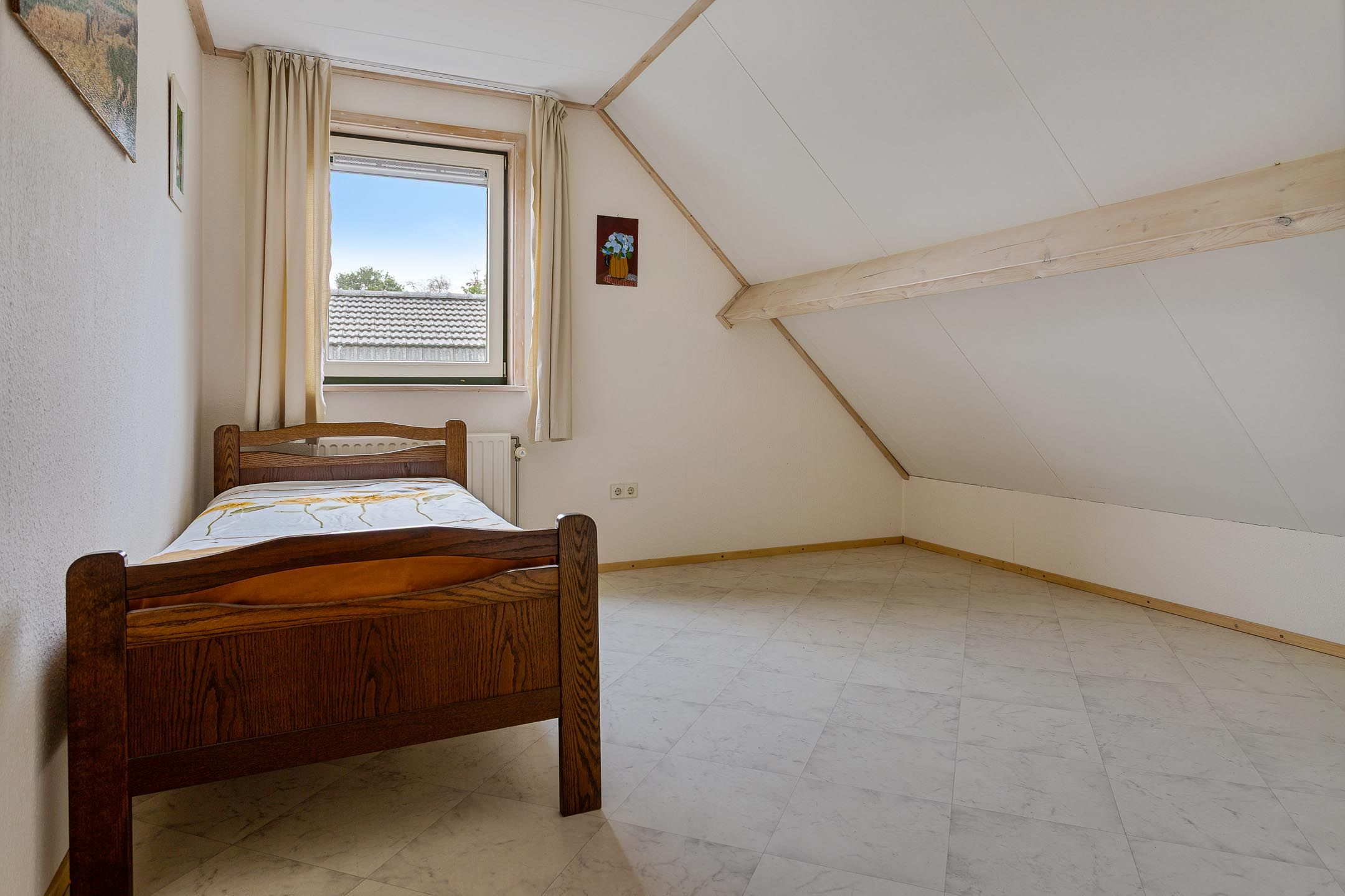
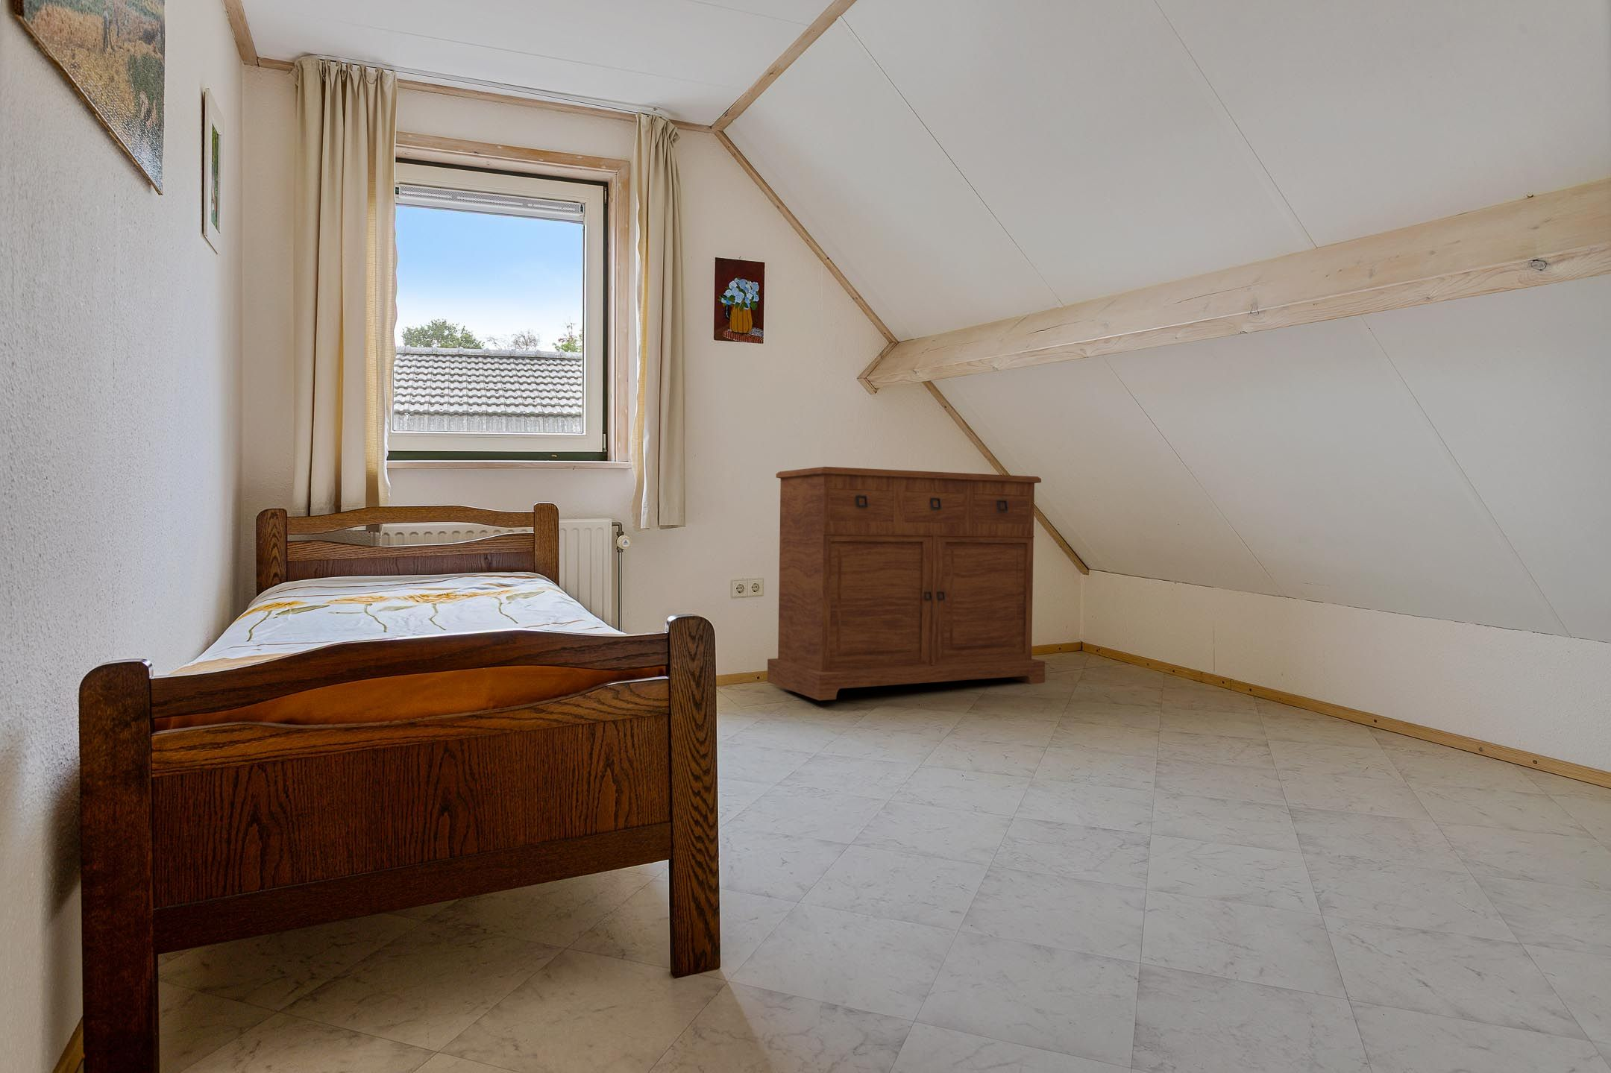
+ sideboard [767,466,1046,701]
